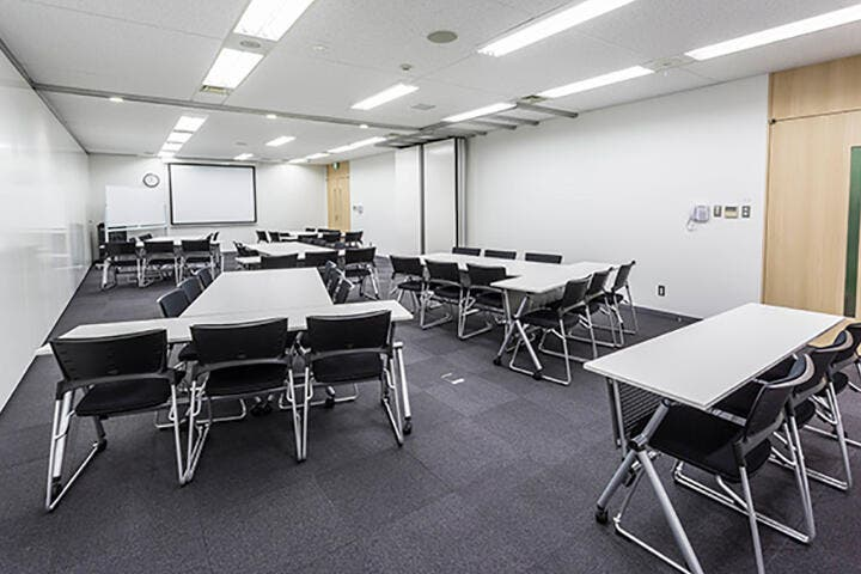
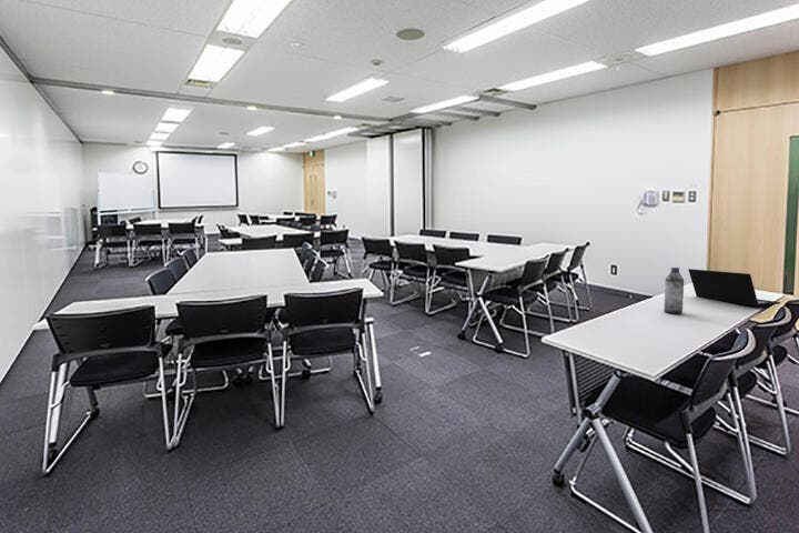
+ laptop [687,268,781,308]
+ water bottle [663,266,685,314]
